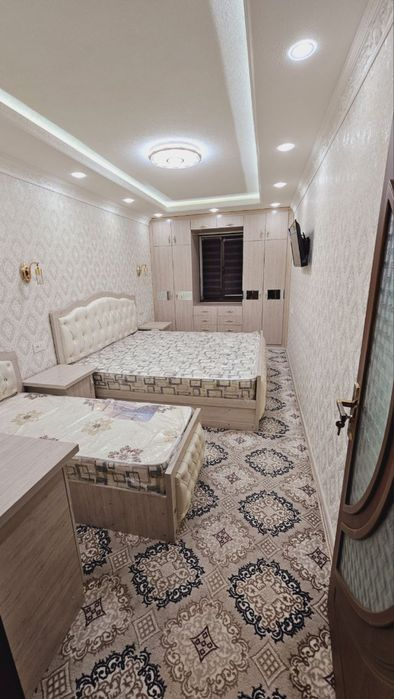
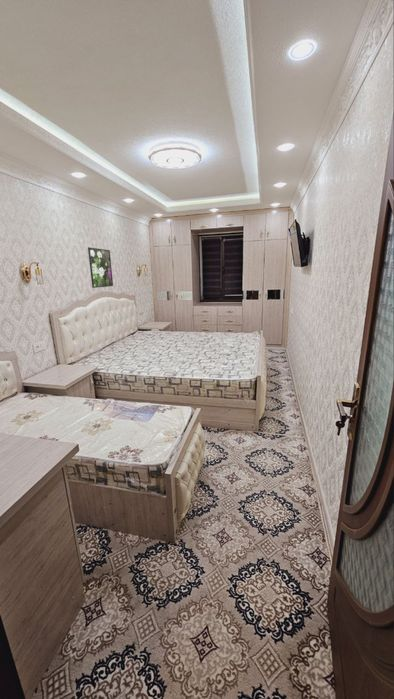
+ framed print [87,246,114,289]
